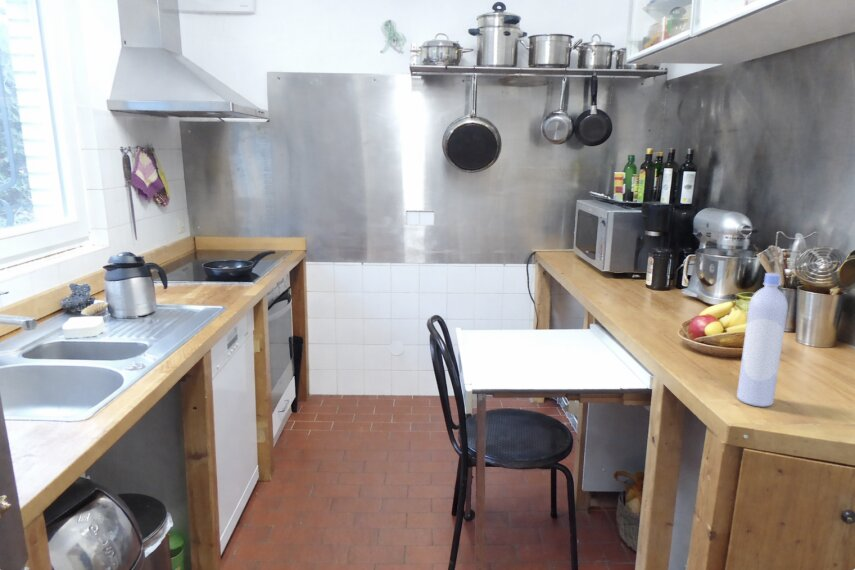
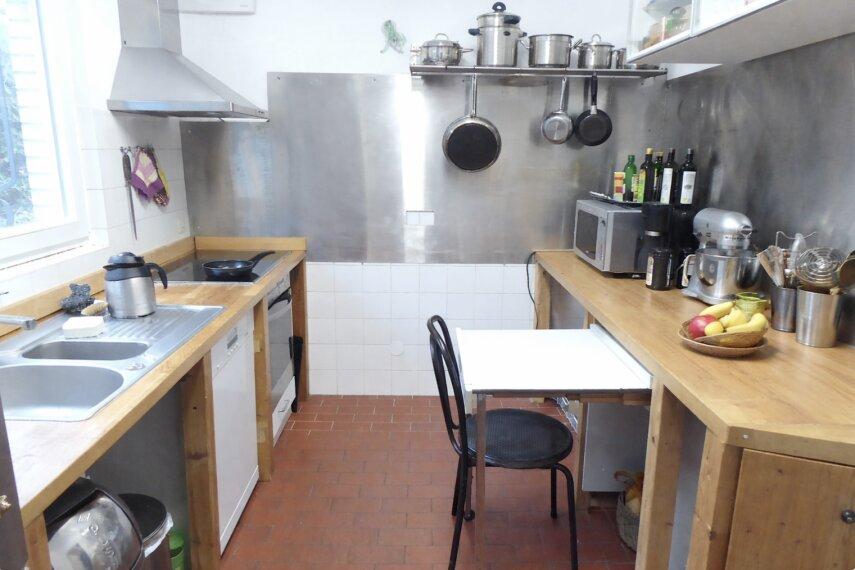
- bottle [736,272,789,408]
